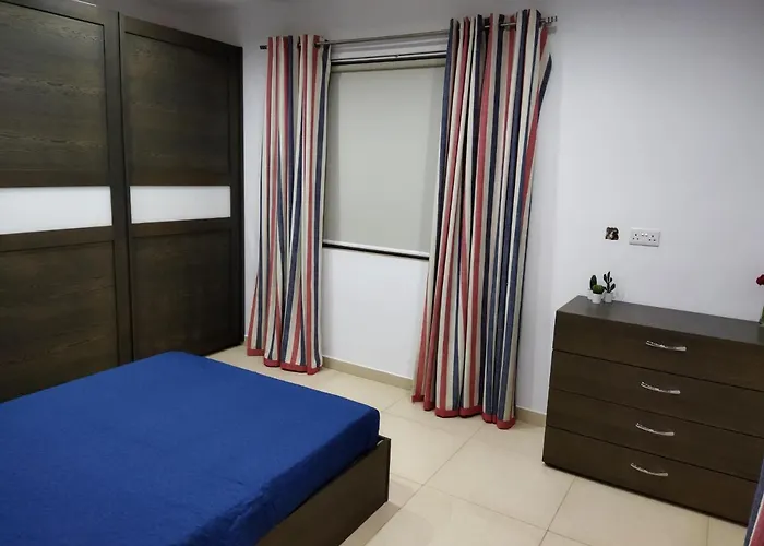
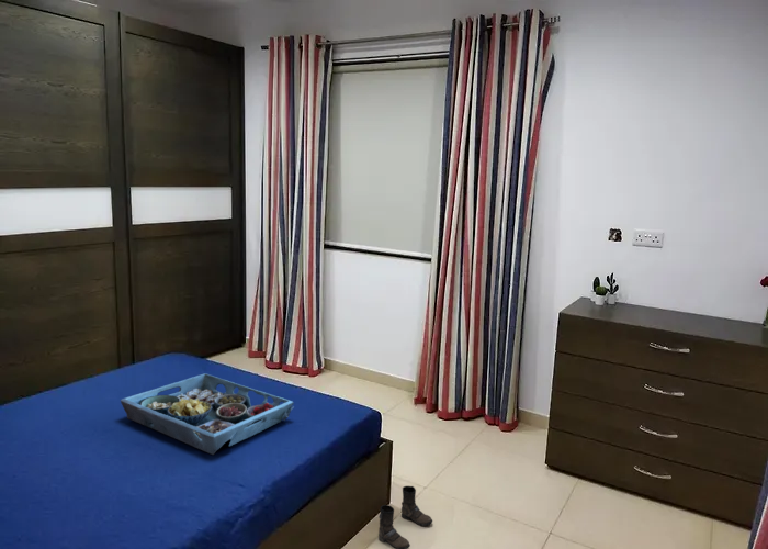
+ boots [377,485,433,549]
+ serving tray [120,372,295,456]
